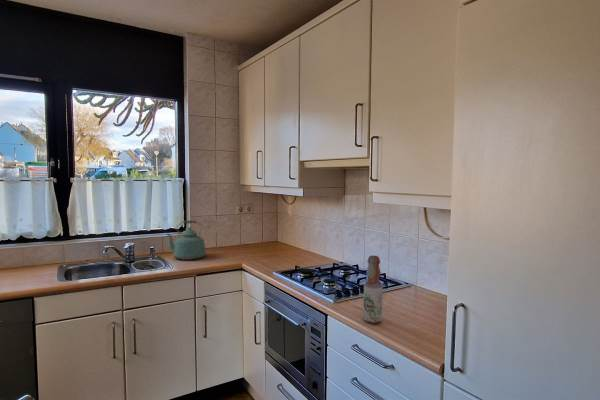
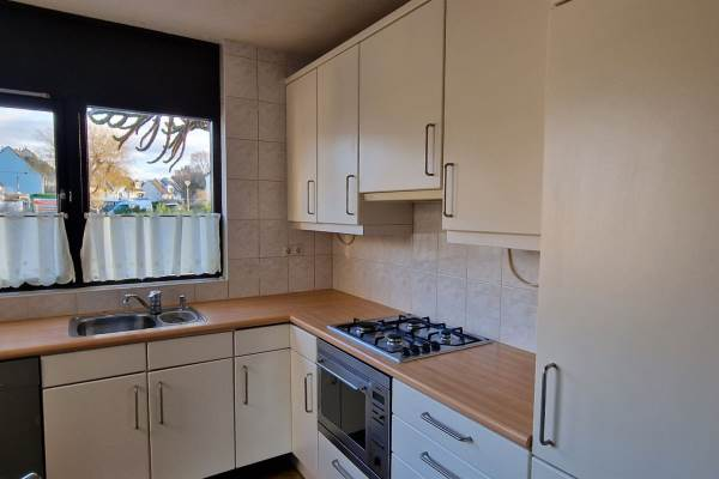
- kettle [166,219,207,261]
- bottle [362,255,384,325]
